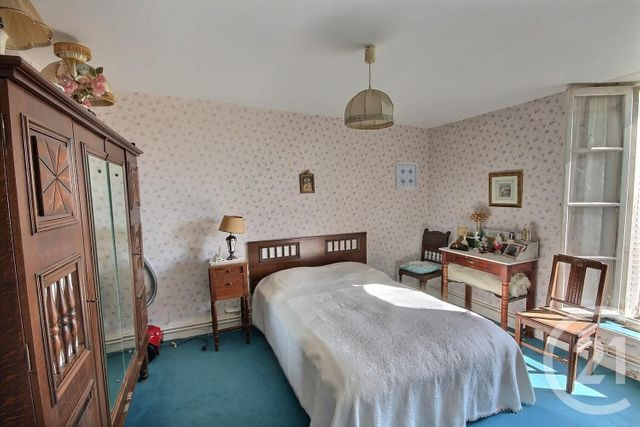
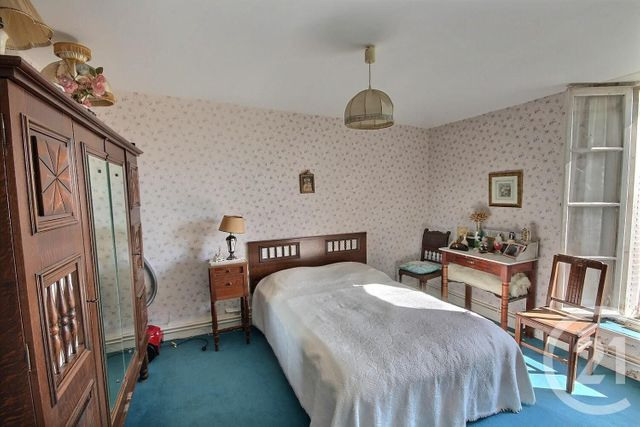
- wall art [394,162,419,191]
